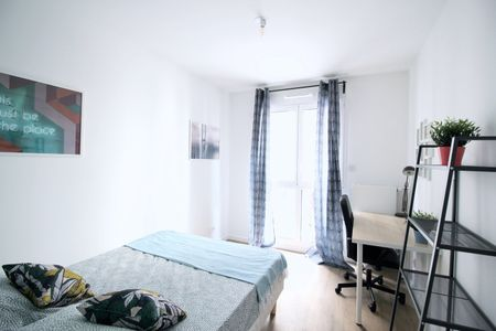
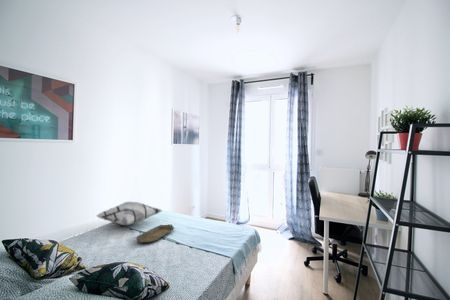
+ decorative pillow [96,201,164,226]
+ serving tray [136,223,175,244]
